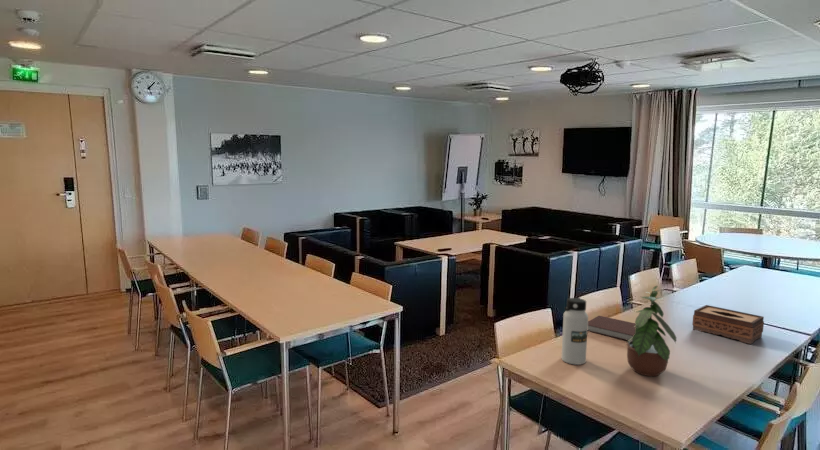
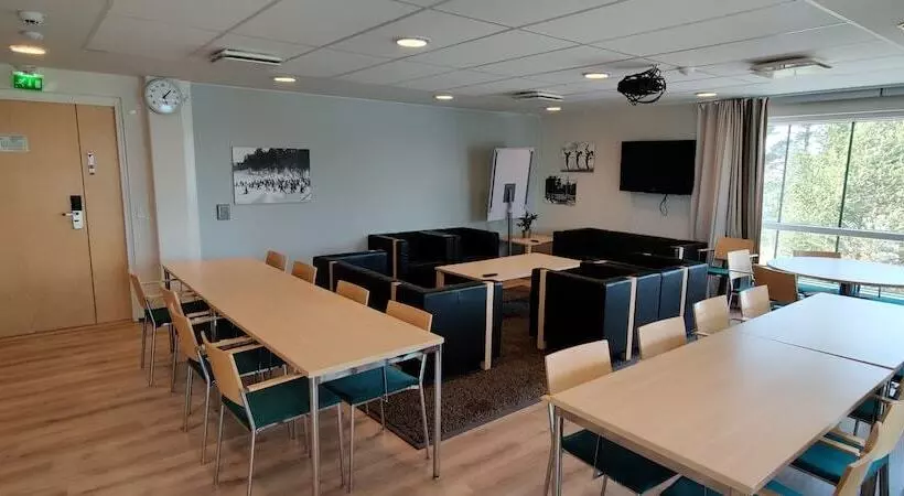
- water bottle [561,297,589,366]
- notebook [587,315,636,341]
- tissue box [691,304,765,345]
- potted plant [626,284,678,377]
